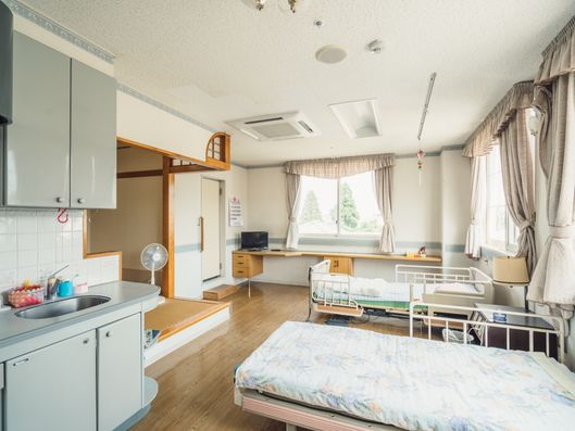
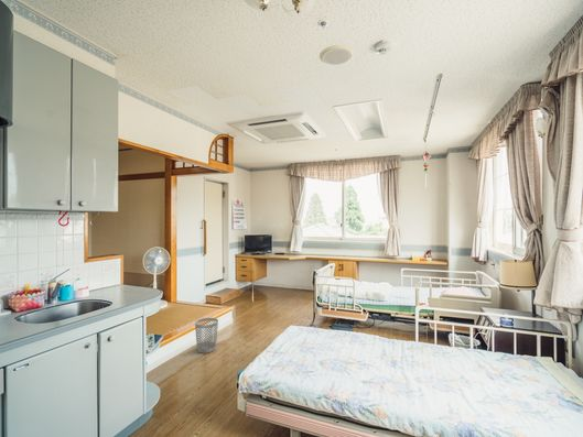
+ wastebasket [194,317,219,354]
